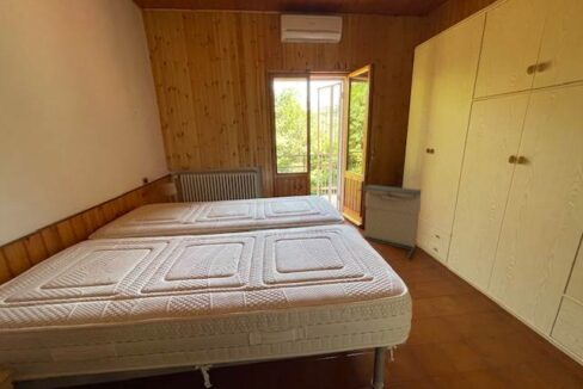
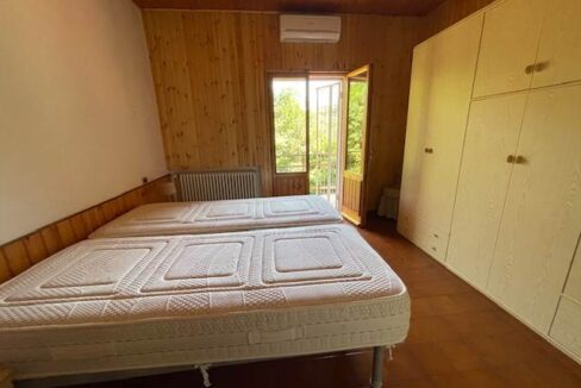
- laundry hamper [357,184,423,260]
